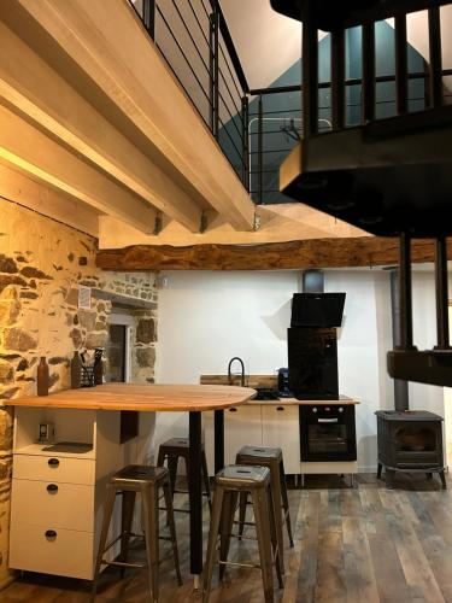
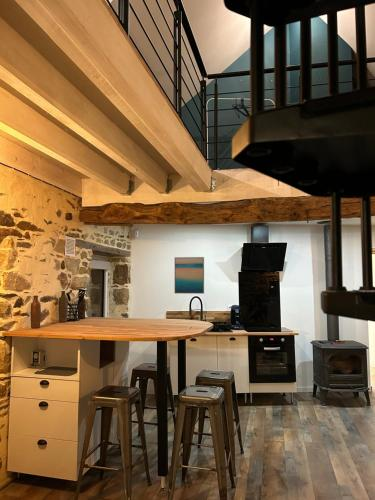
+ wall art [174,256,205,295]
